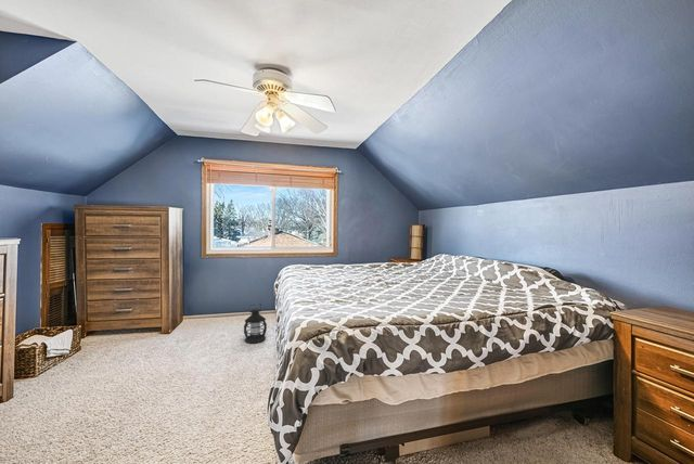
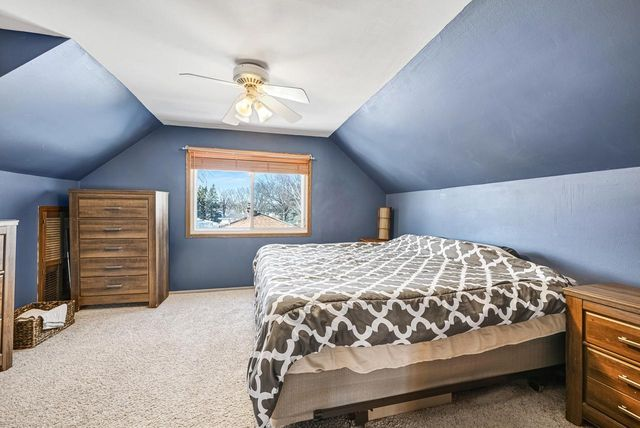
- lantern [243,304,268,345]
